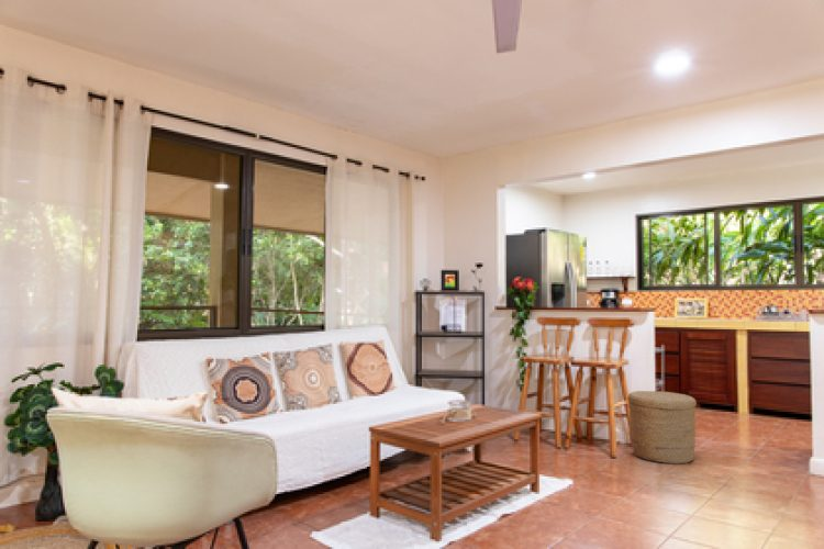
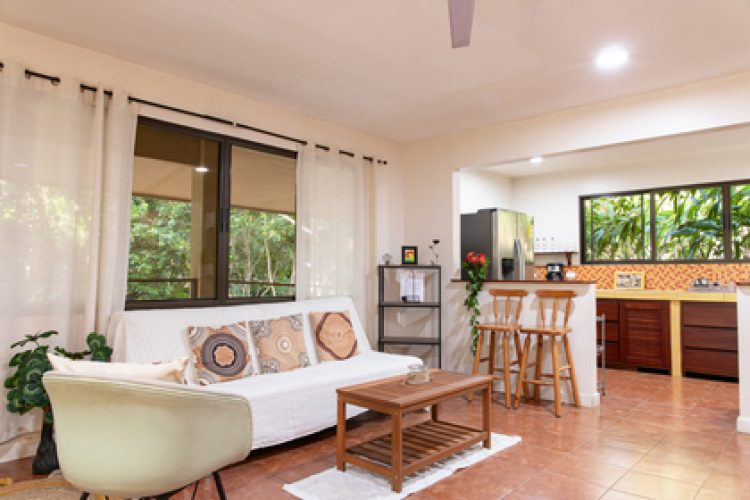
- woven basket [626,390,698,466]
